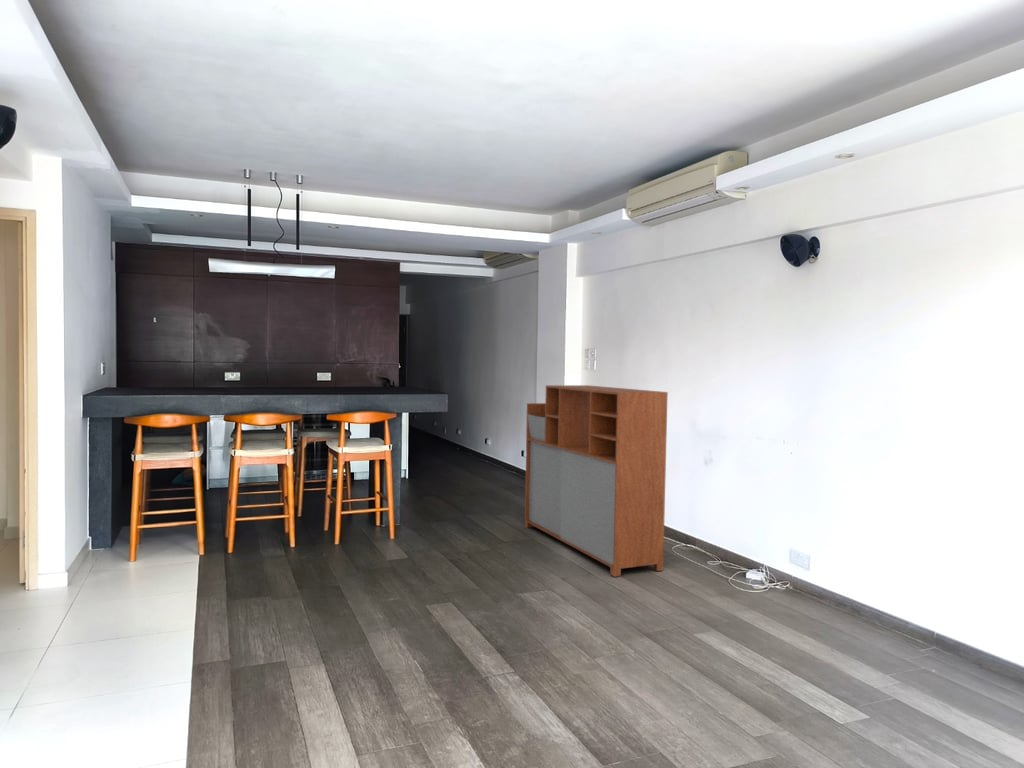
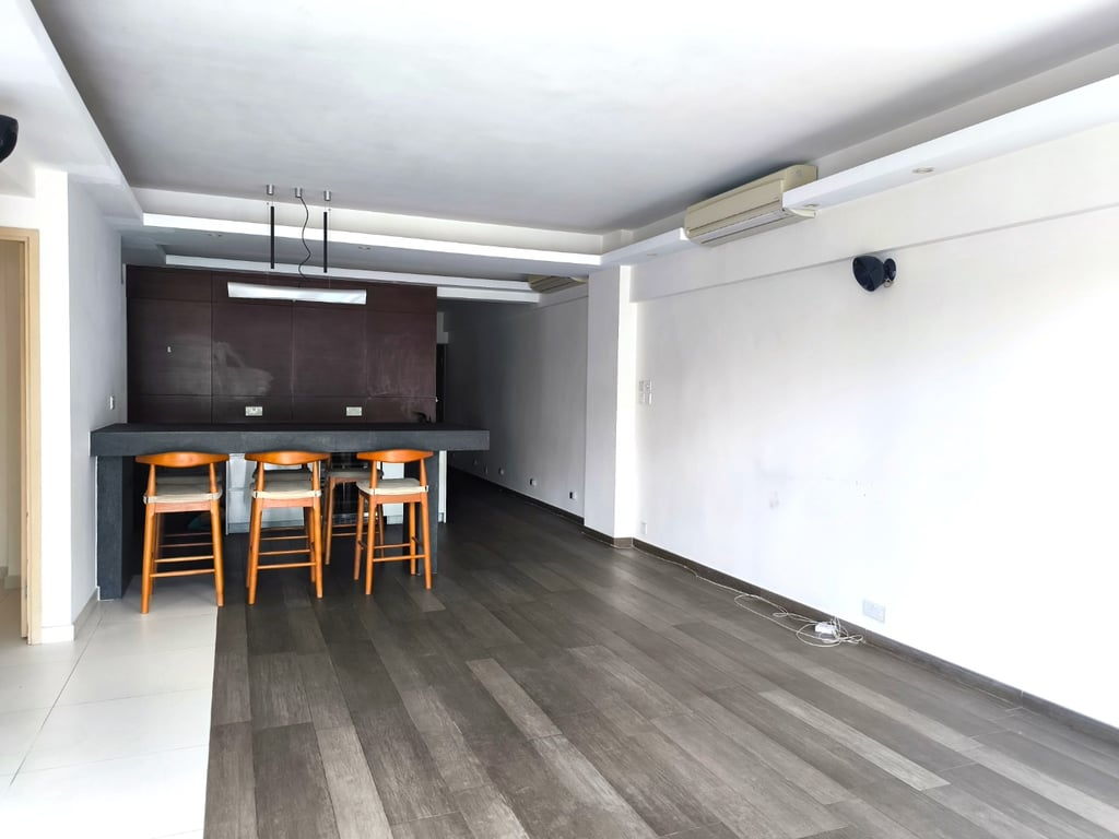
- storage cabinet [524,384,669,578]
